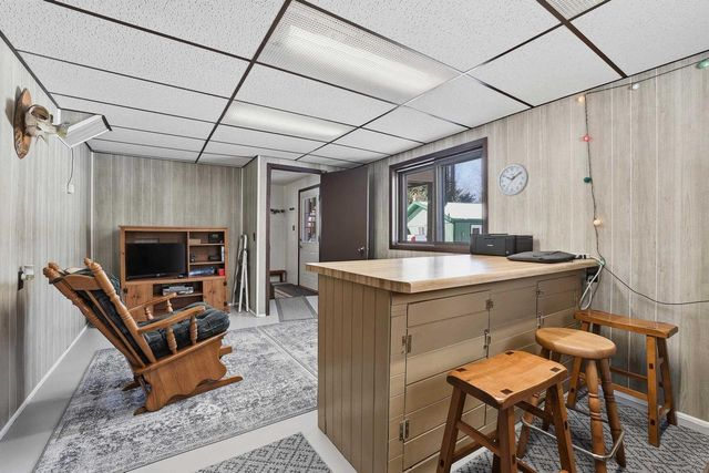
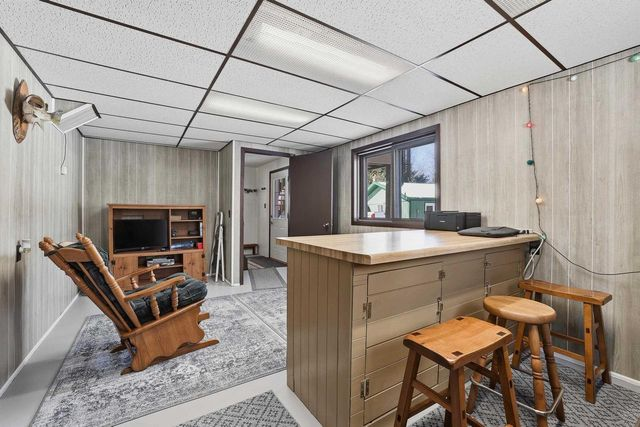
- wall clock [496,163,530,197]
